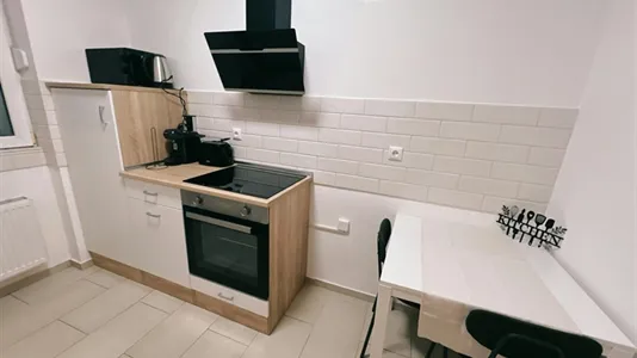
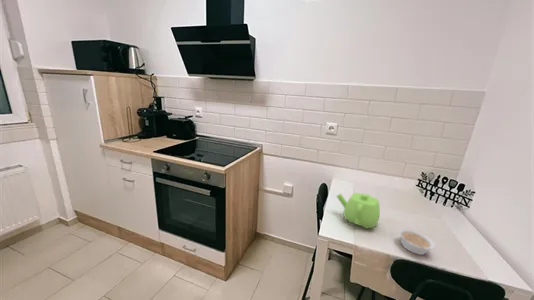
+ teapot [335,192,381,230]
+ legume [397,228,436,256]
